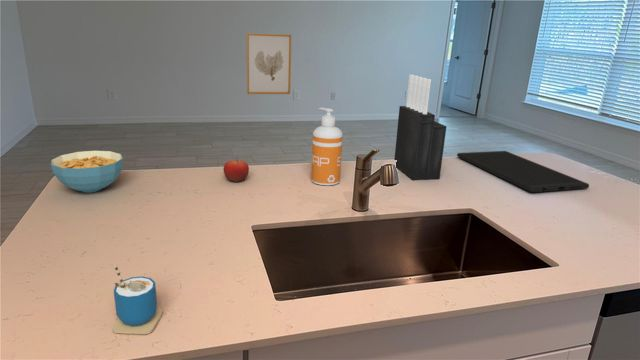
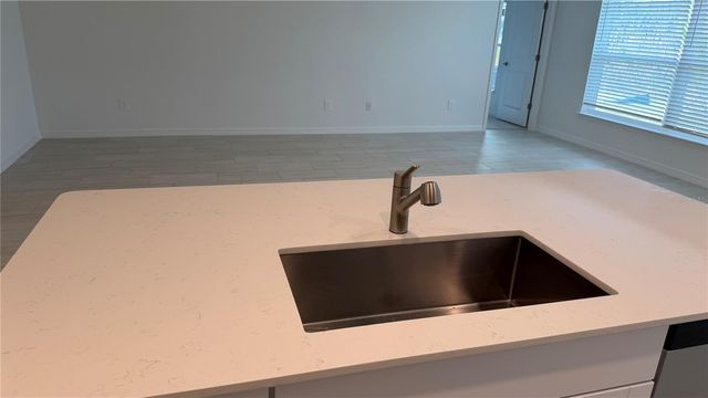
- cup [111,263,164,335]
- cereal bowl [50,150,124,194]
- soap dispenser [310,107,344,186]
- knife block [393,74,448,181]
- wall art [246,32,292,95]
- cutting board [456,150,590,193]
- fruit [223,157,250,183]
